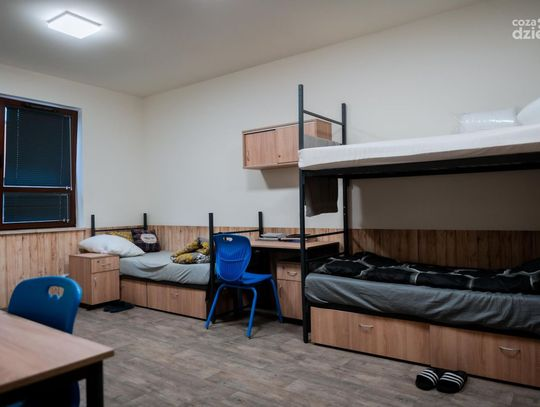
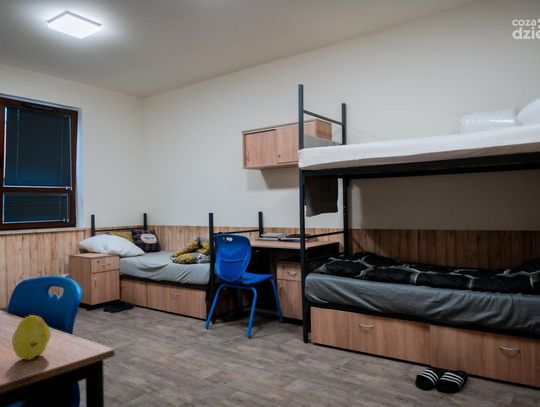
+ fruit [11,313,52,361]
